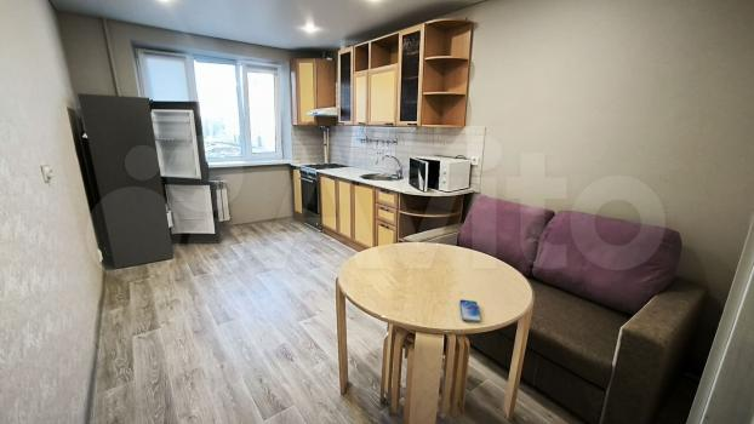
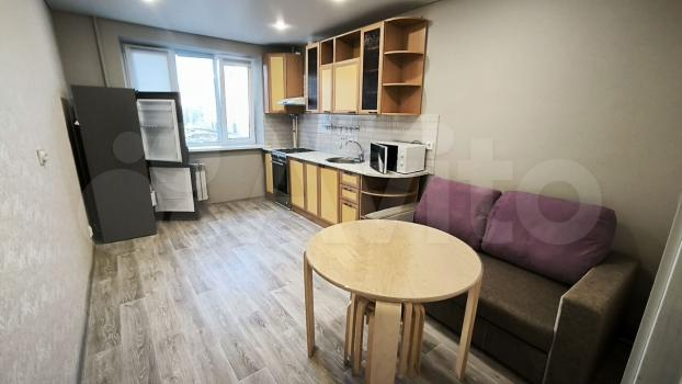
- smartphone [458,299,482,323]
